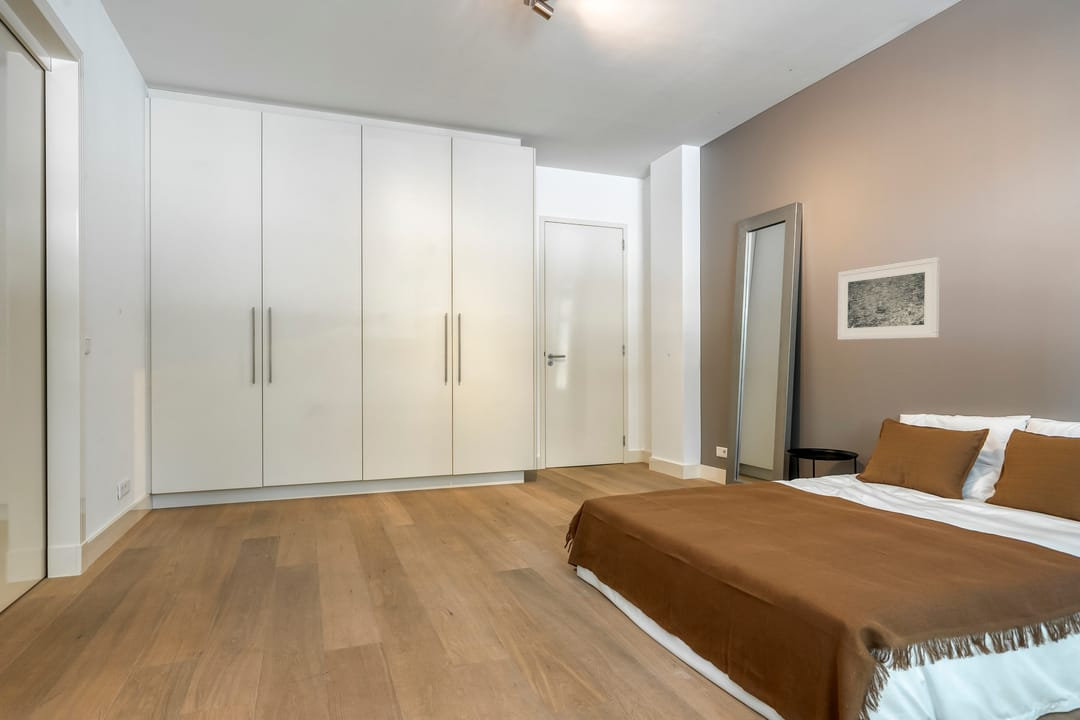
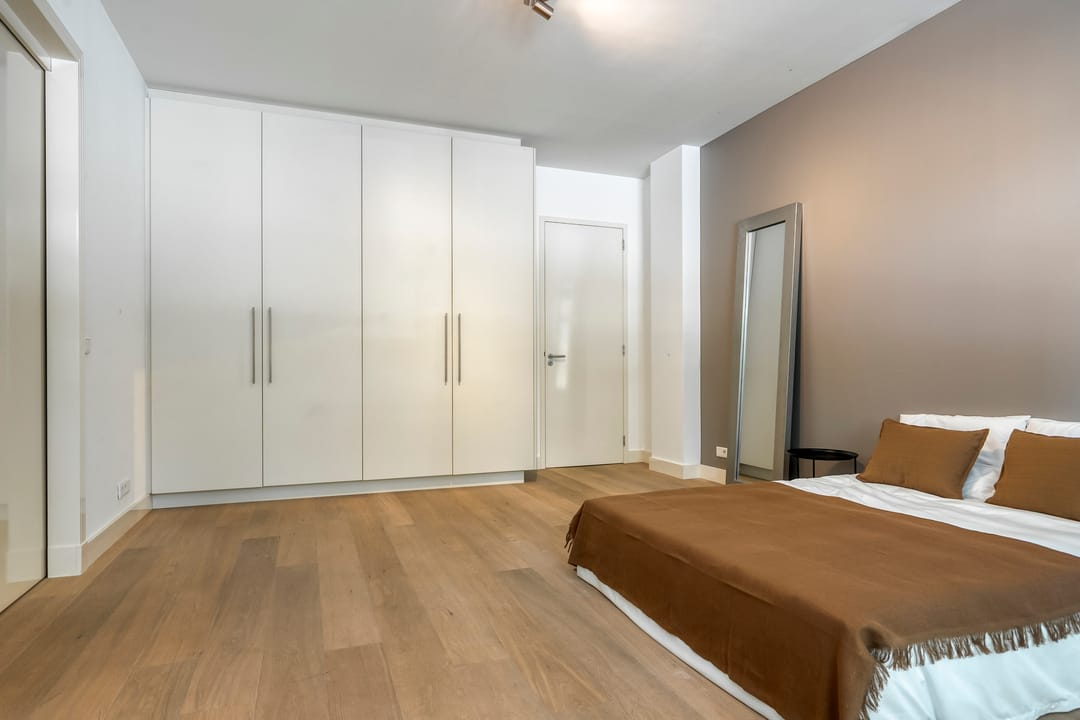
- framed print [837,256,941,341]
